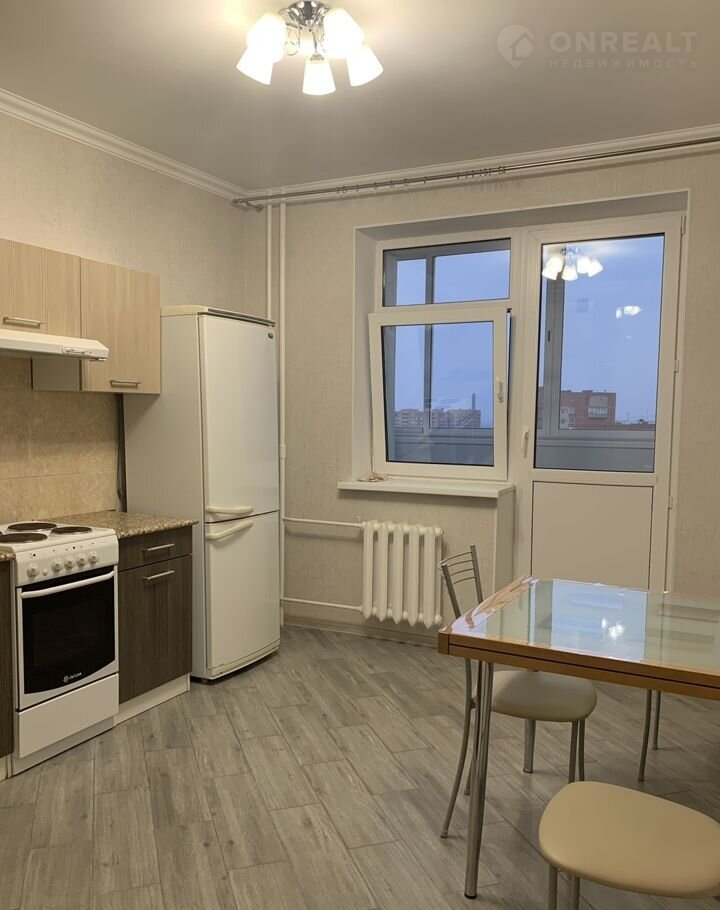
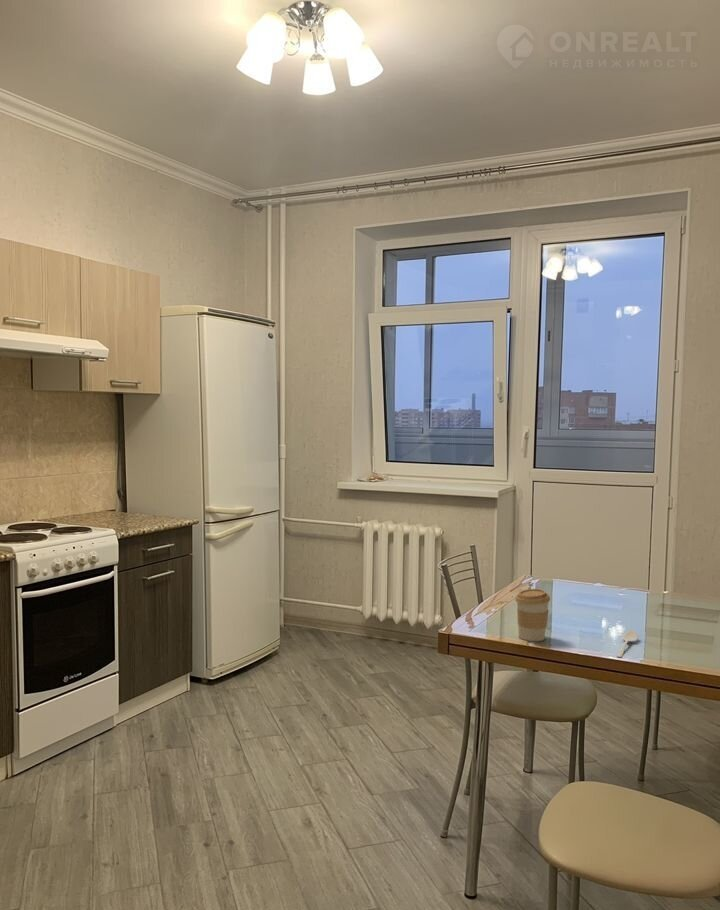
+ coffee cup [514,588,551,642]
+ spoon [616,629,639,658]
